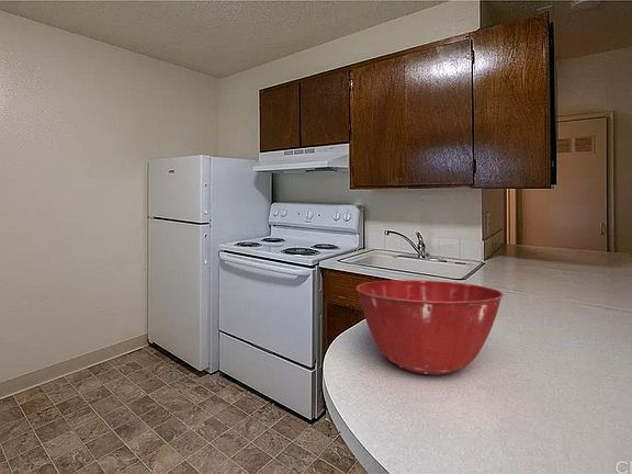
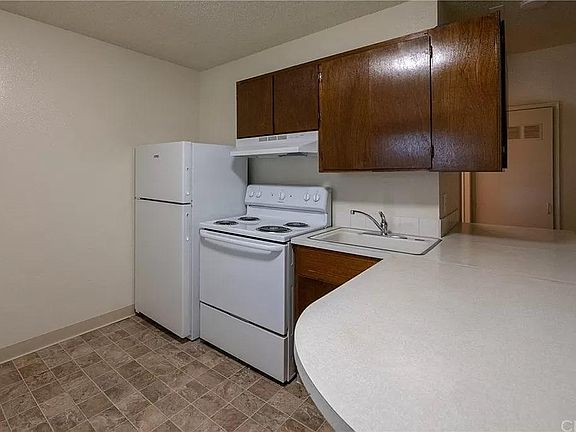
- mixing bowl [356,279,505,375]
